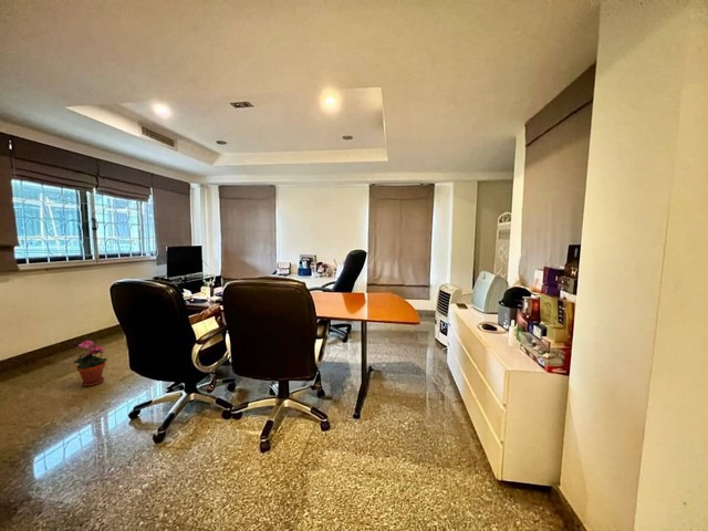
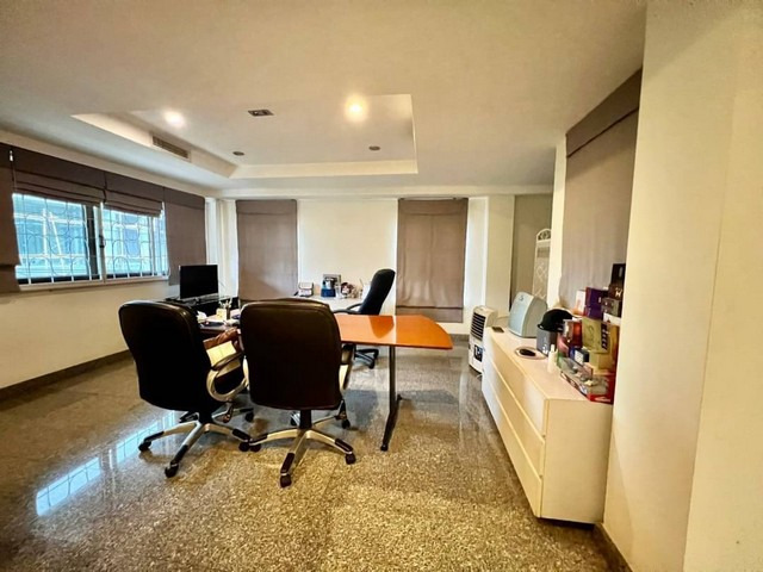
- potted plant [72,339,108,387]
